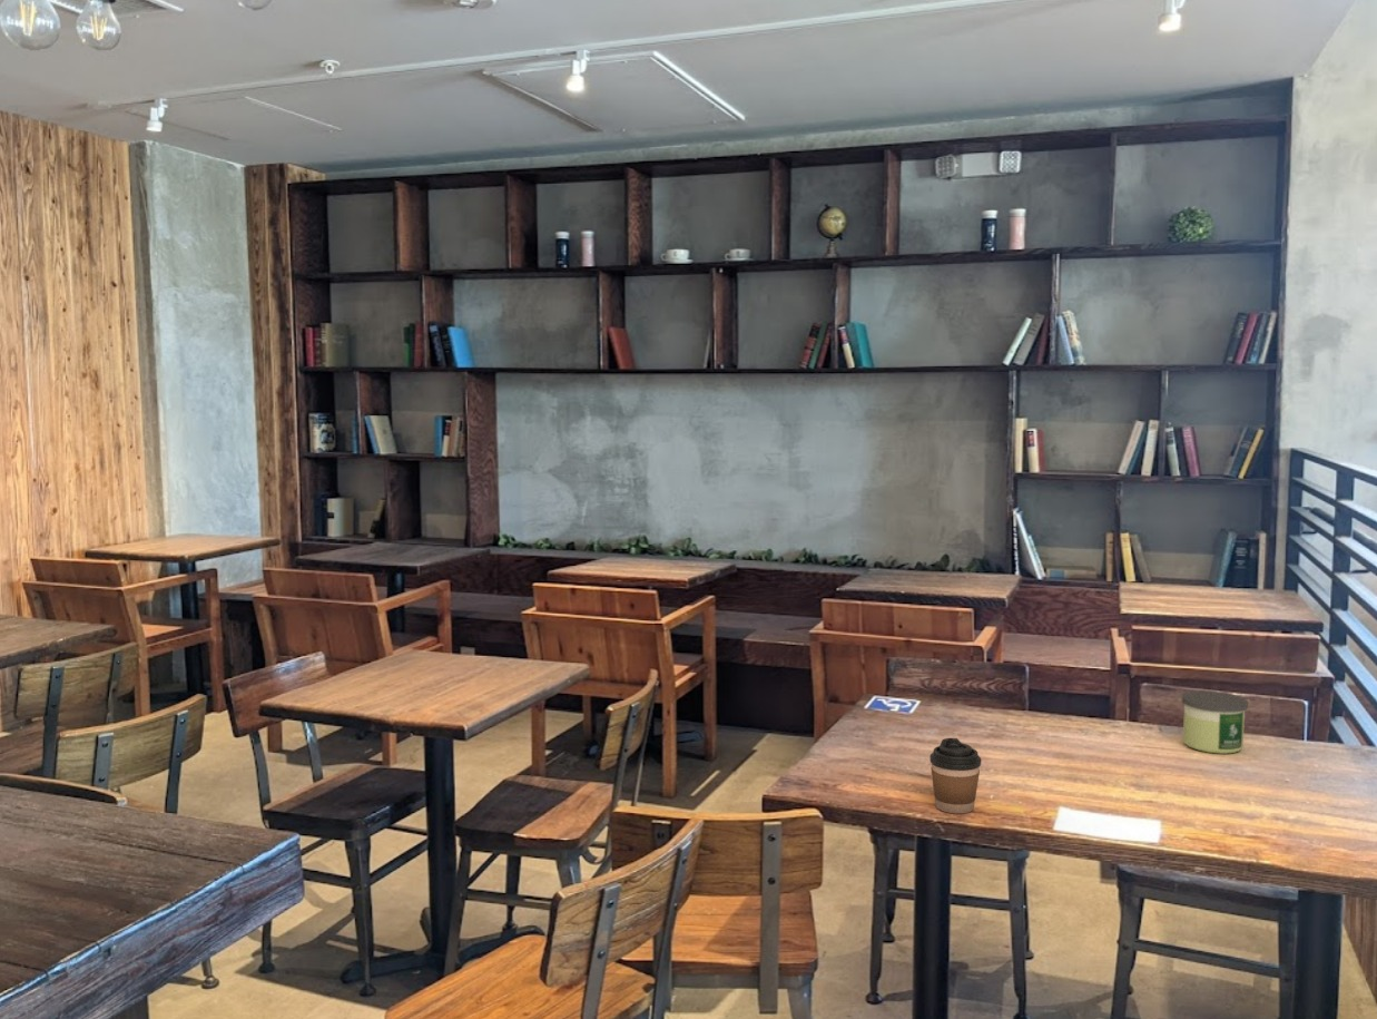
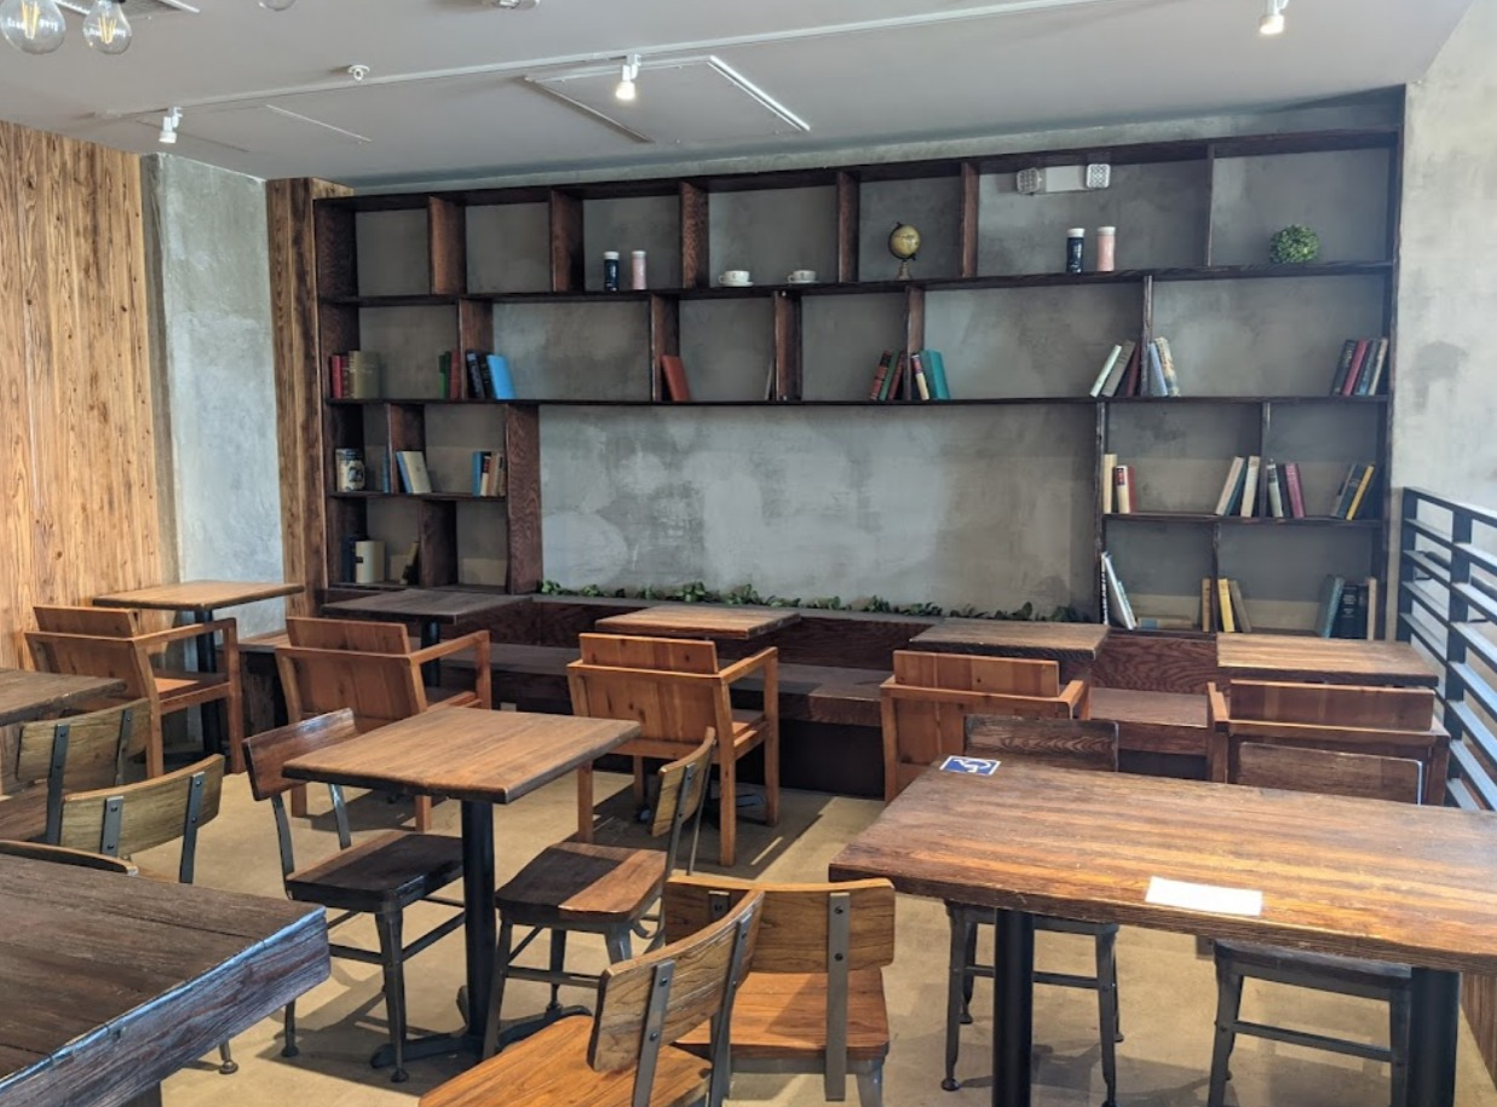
- candle [1181,690,1249,755]
- coffee cup [928,737,983,814]
